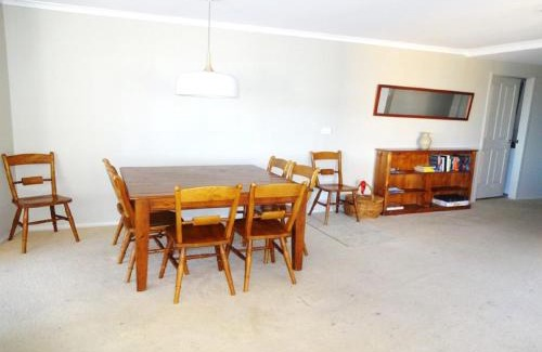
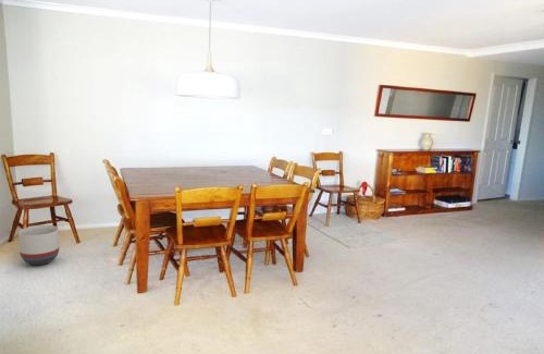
+ planter [17,224,60,266]
